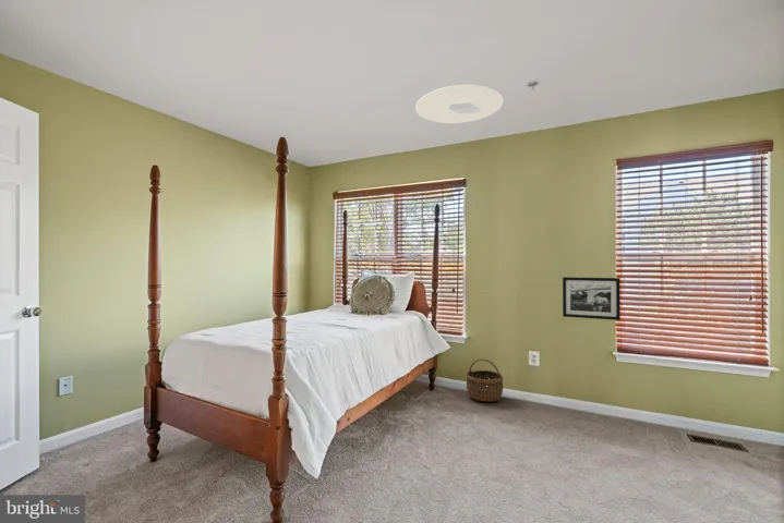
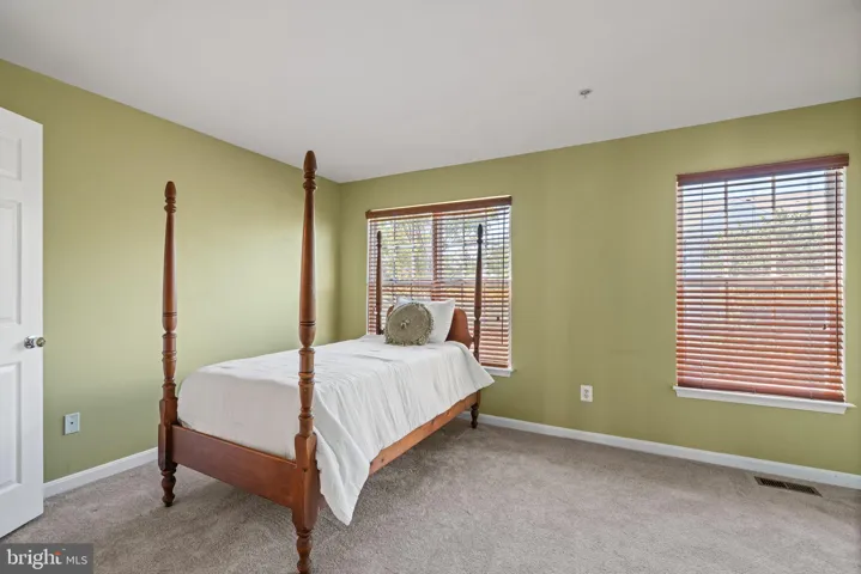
- picture frame [562,276,622,321]
- wicker basket [466,357,504,403]
- ceiling light [414,84,505,124]
